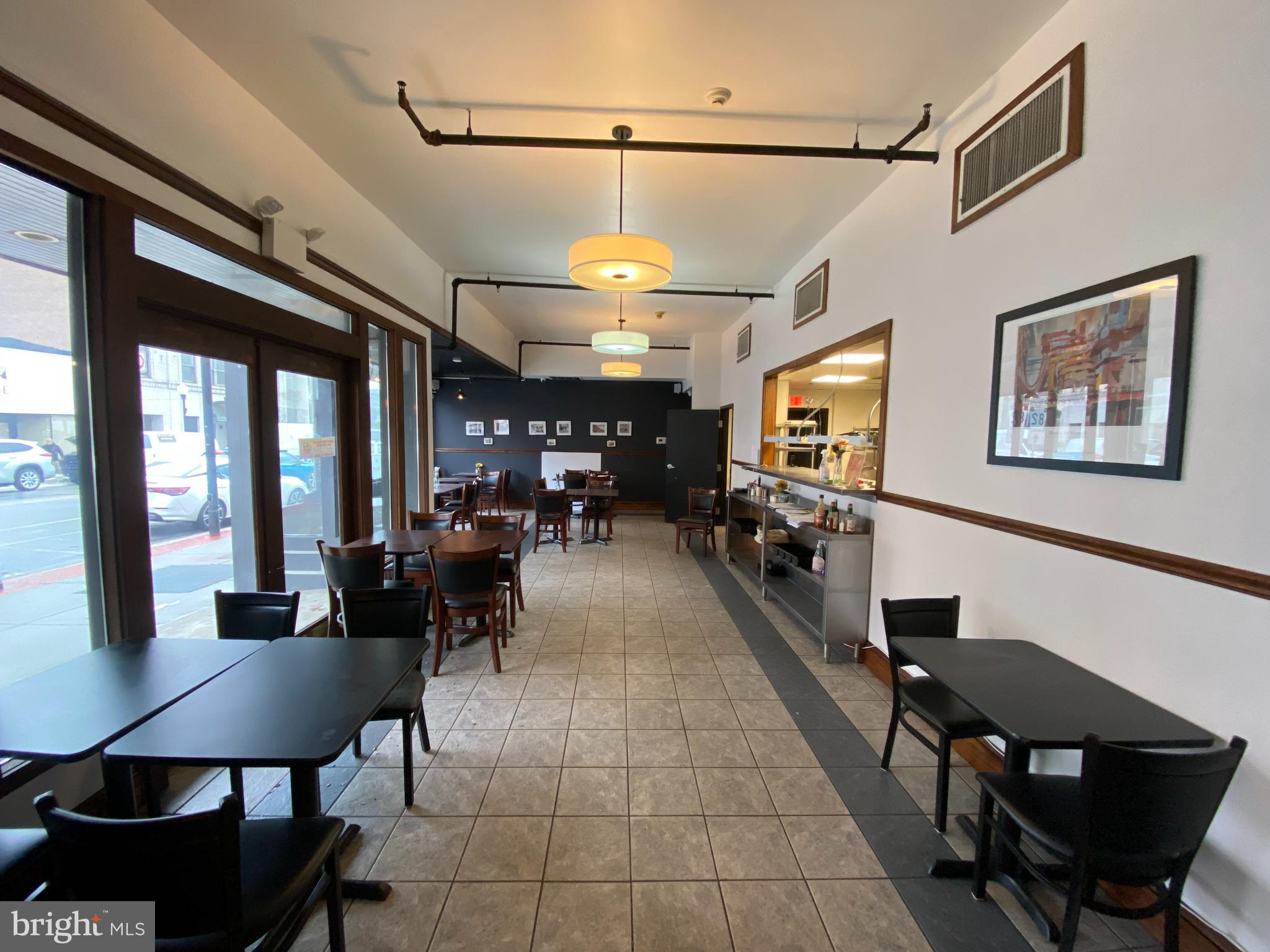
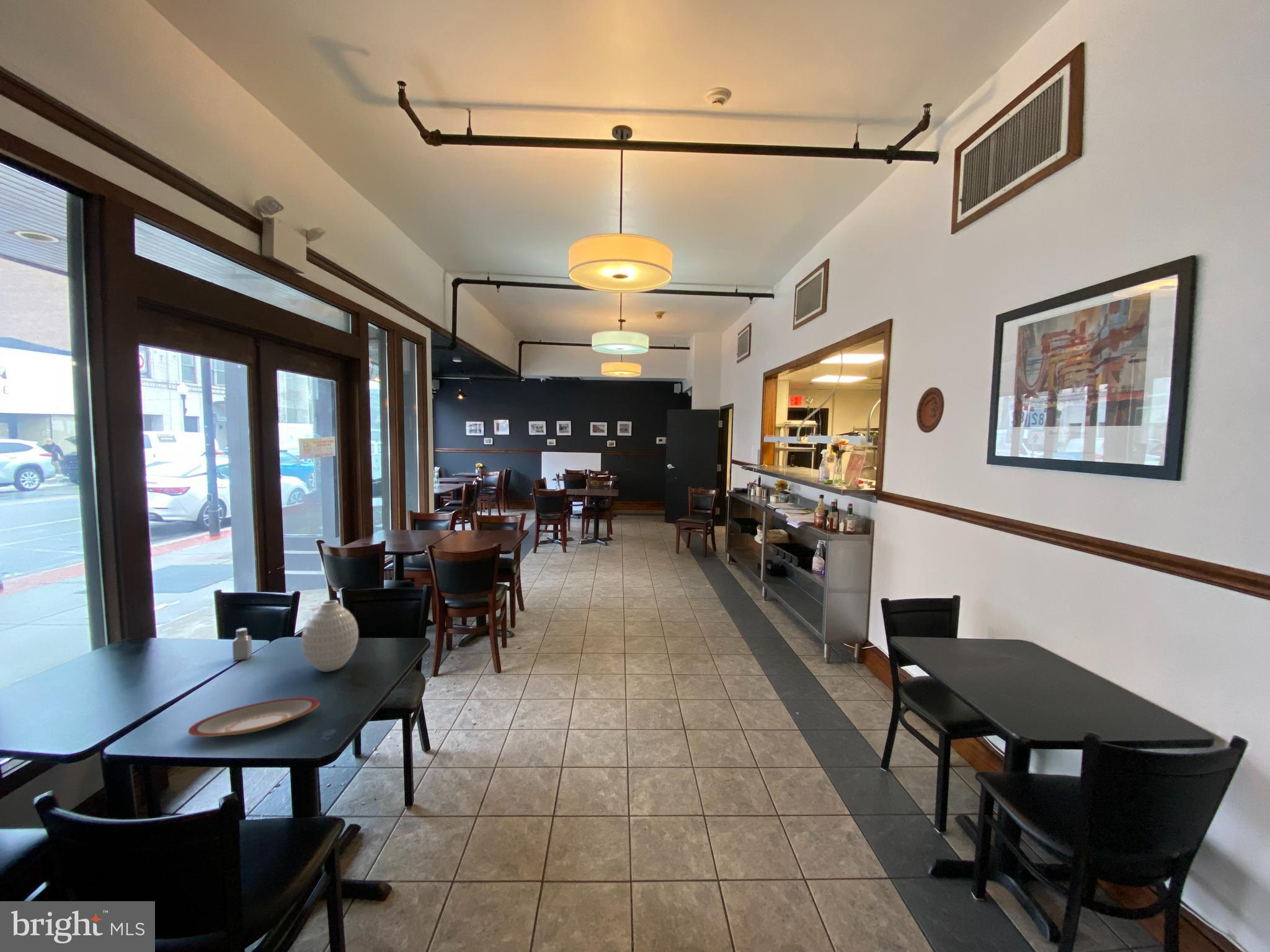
+ decorative plate [916,387,945,434]
+ saltshaker [232,627,253,661]
+ vase [301,599,359,672]
+ plate [188,697,320,738]
